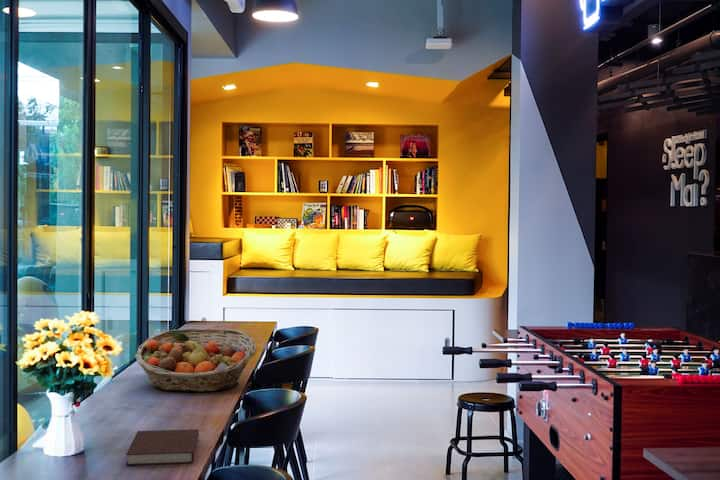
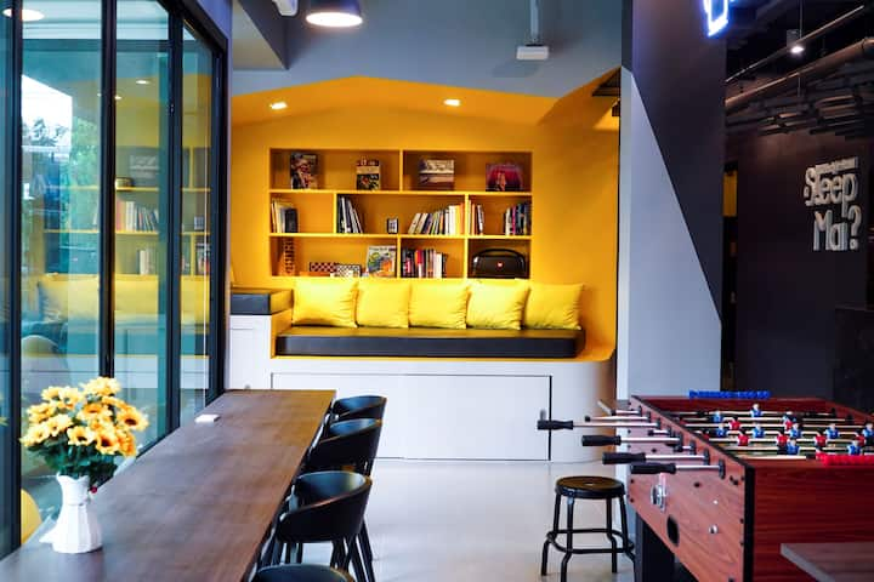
- notebook [125,428,200,466]
- fruit basket [134,327,257,393]
